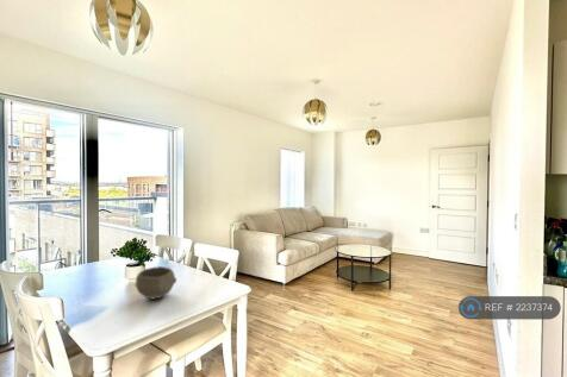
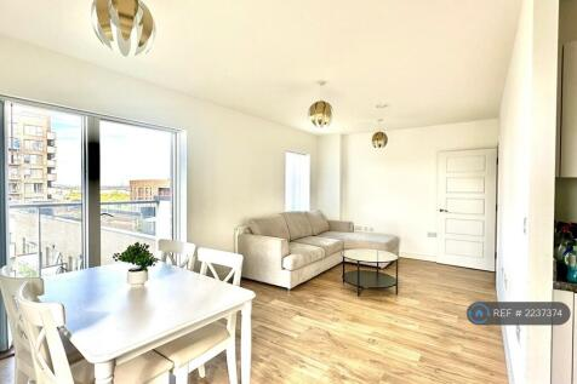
- bowl [133,265,177,300]
